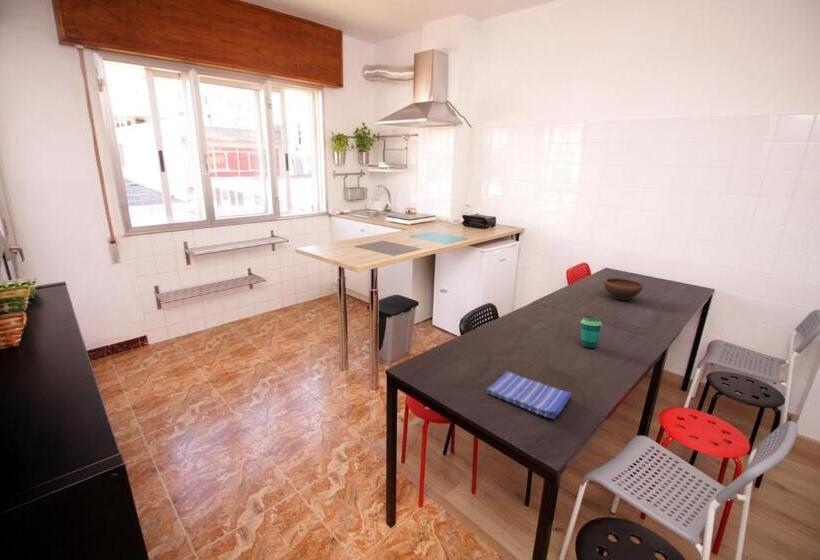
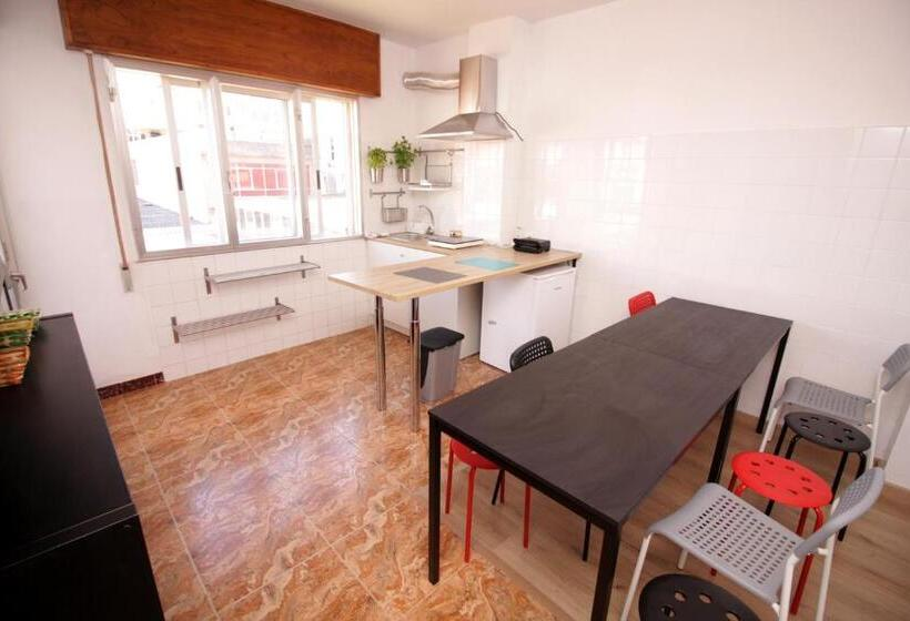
- dish towel [485,370,573,420]
- cup [580,315,603,350]
- bowl [603,277,644,302]
